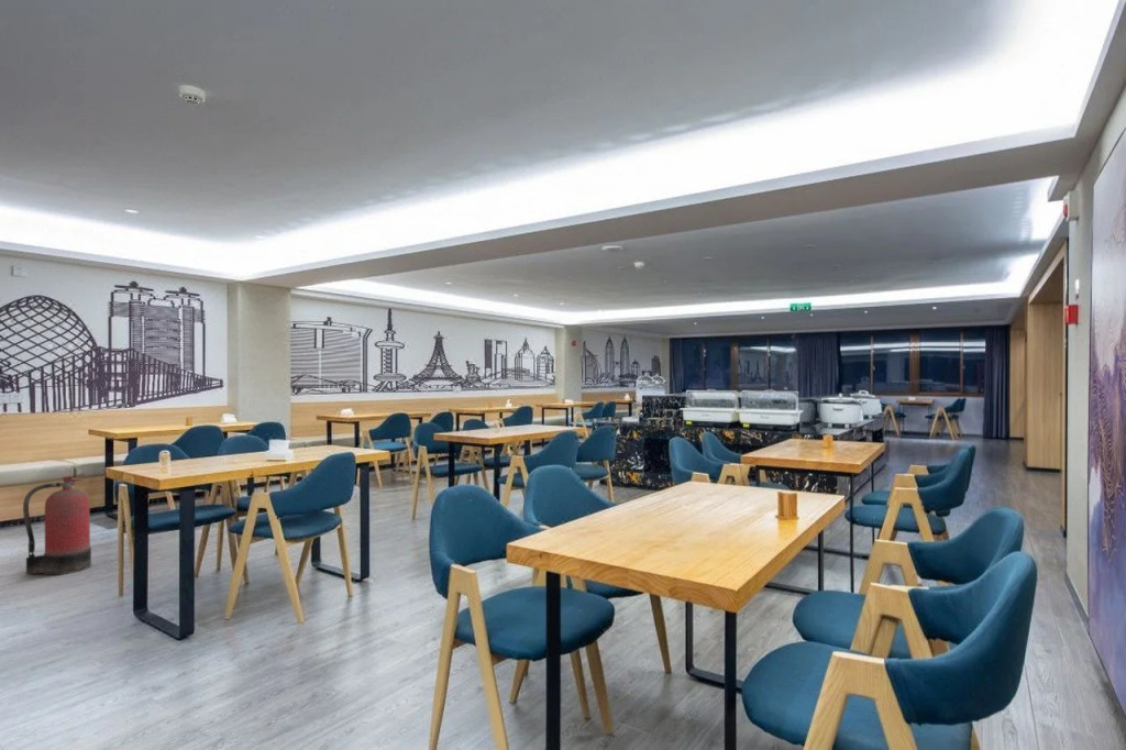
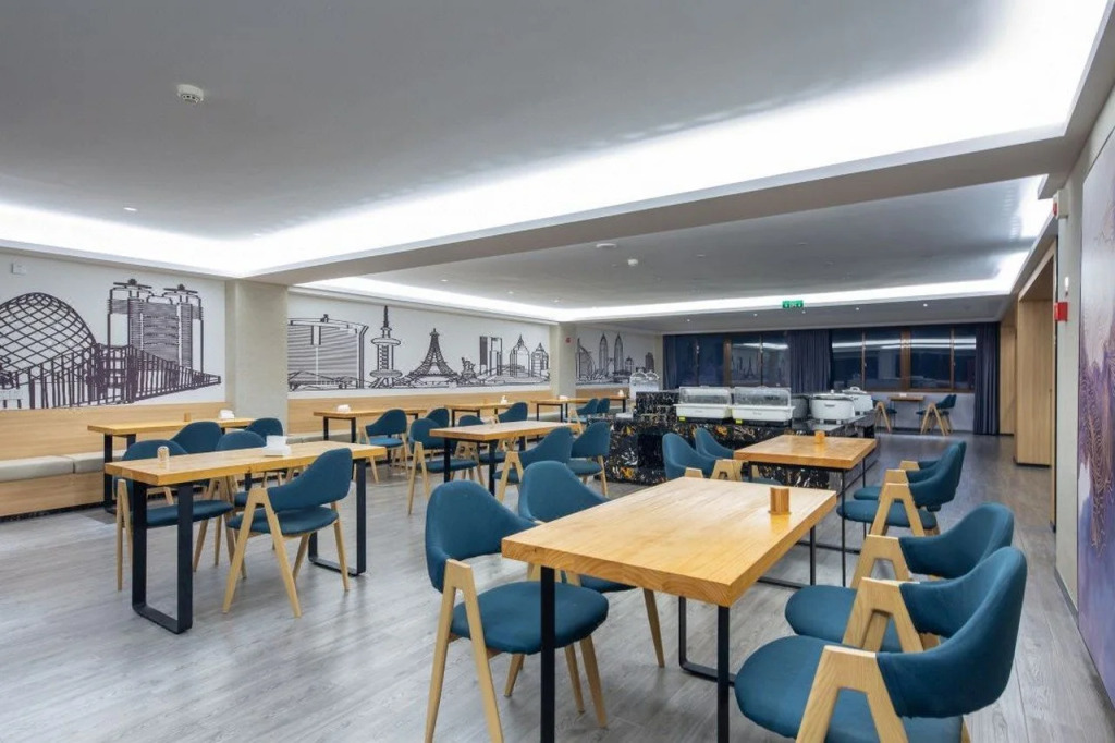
- fire extinguisher [22,473,92,576]
